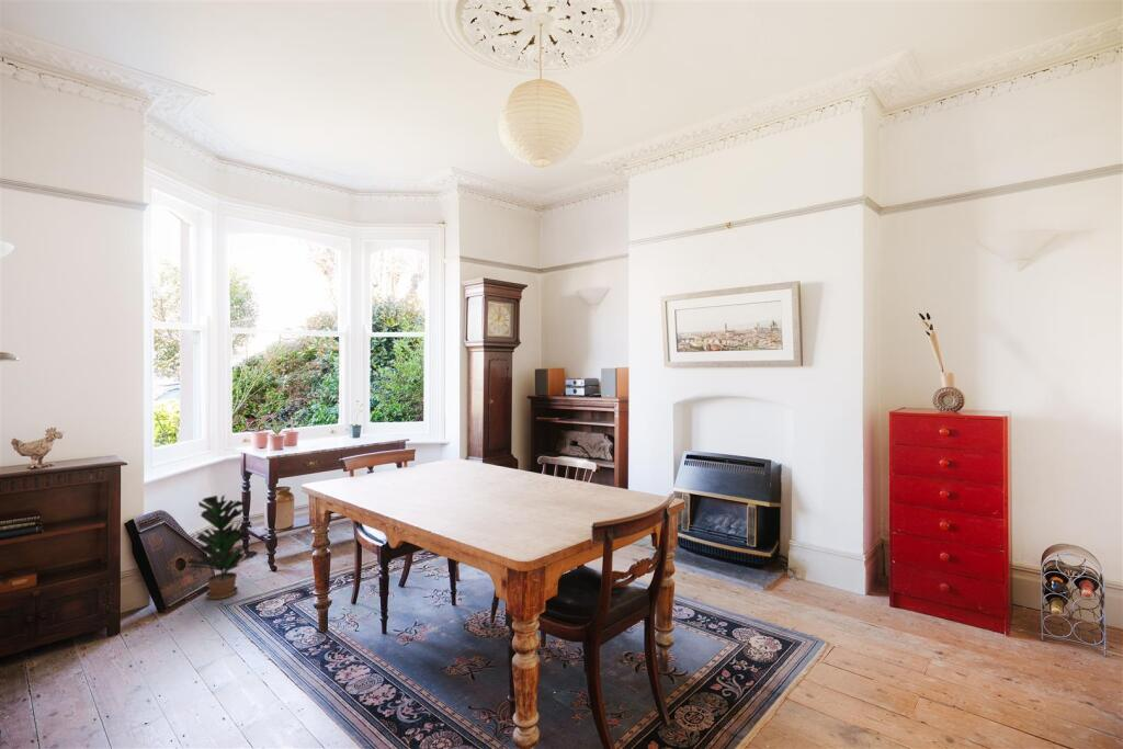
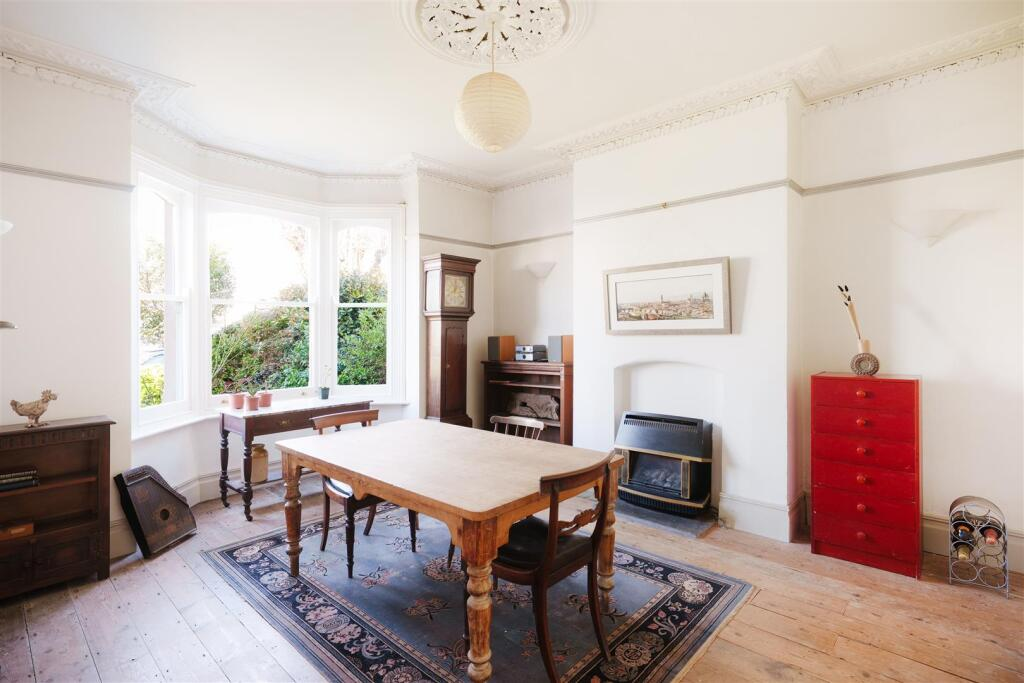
- potted plant [185,493,260,600]
